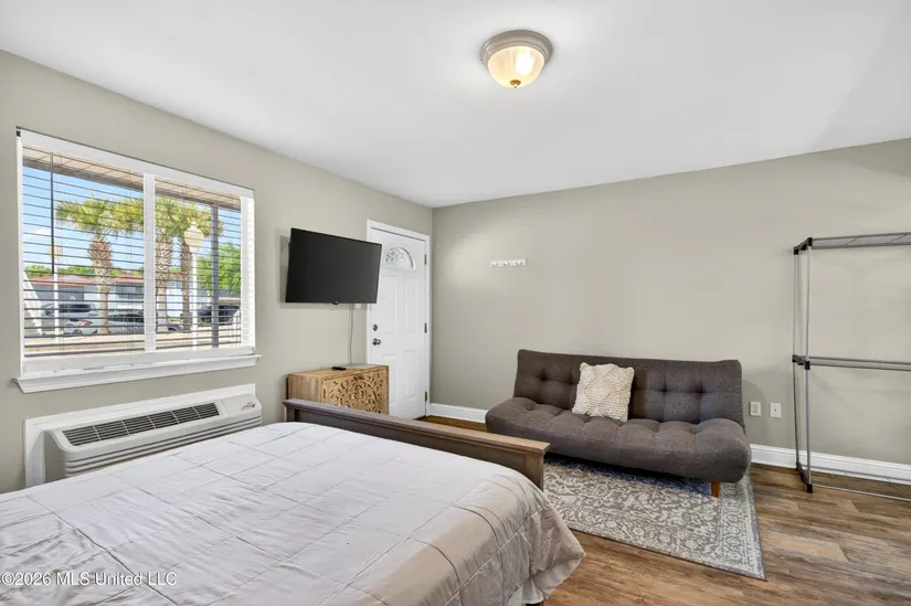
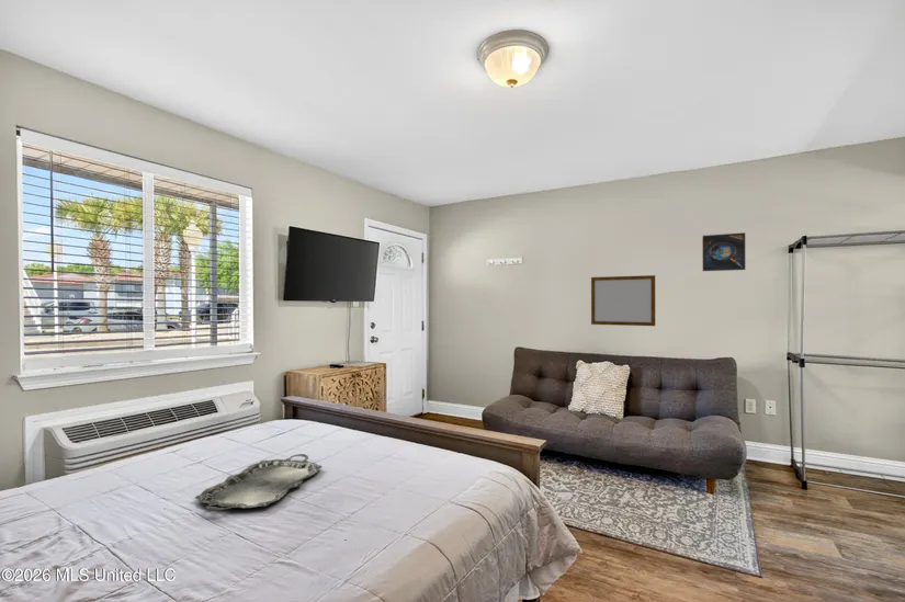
+ serving tray [194,453,324,512]
+ writing board [590,274,656,327]
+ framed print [701,231,746,272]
